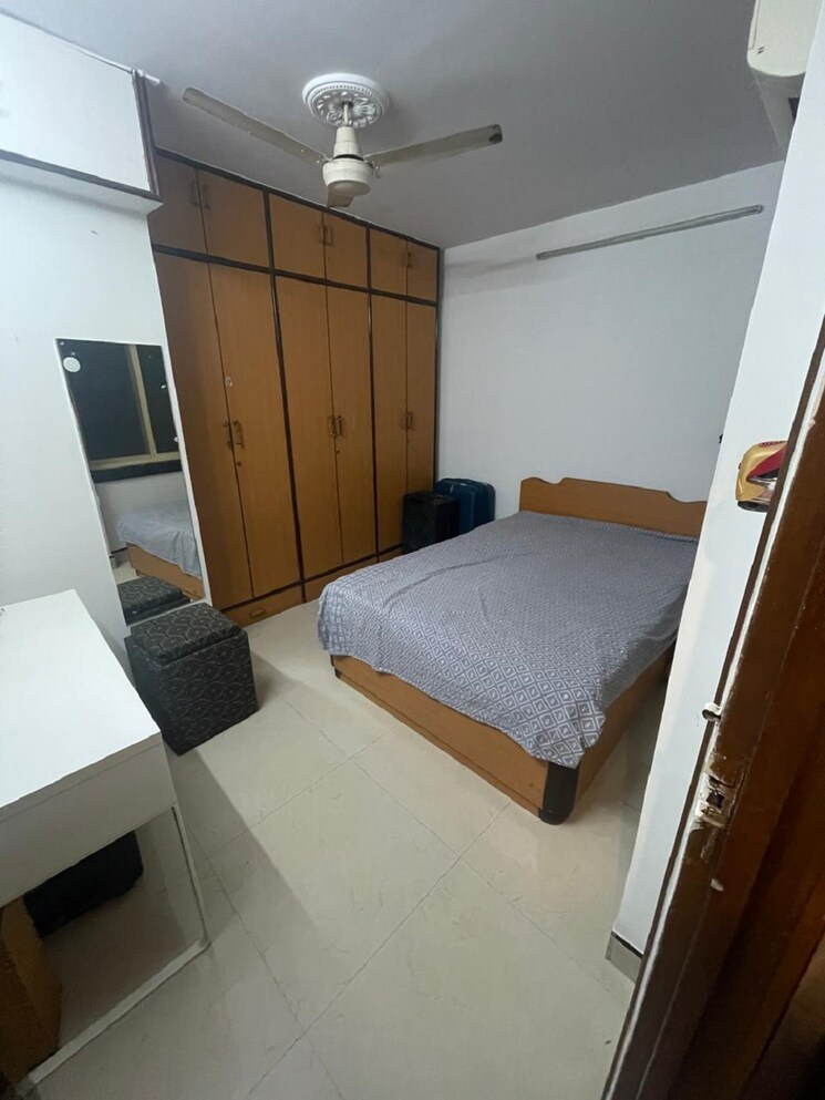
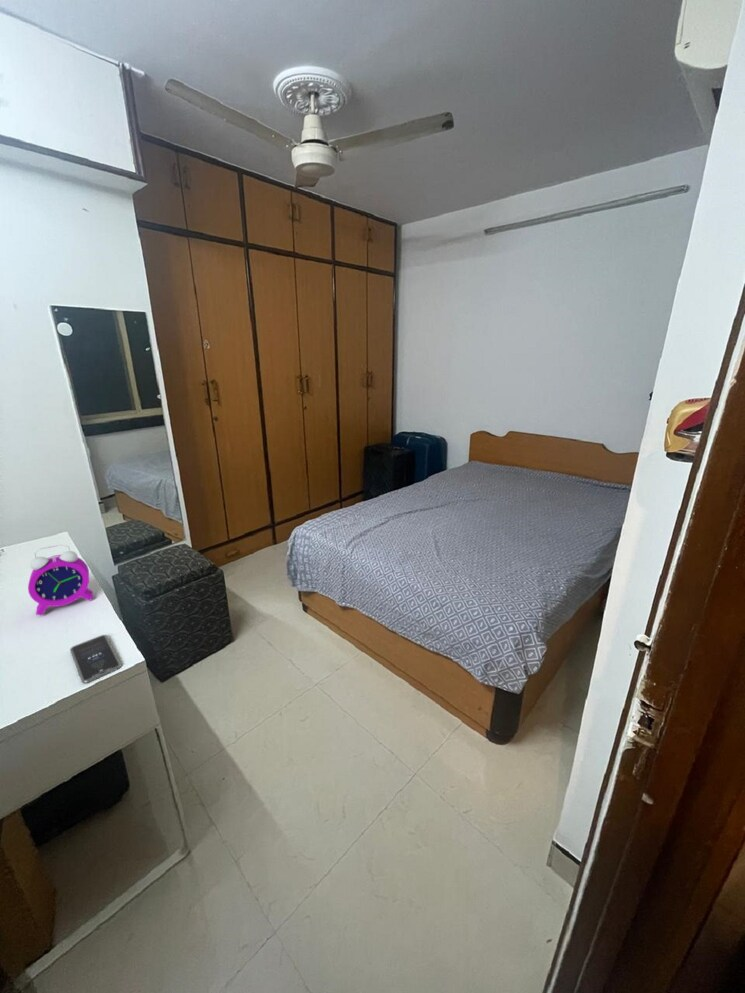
+ alarm clock [27,544,94,617]
+ smartphone [69,634,122,684]
